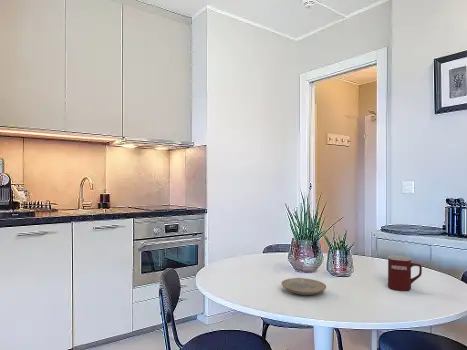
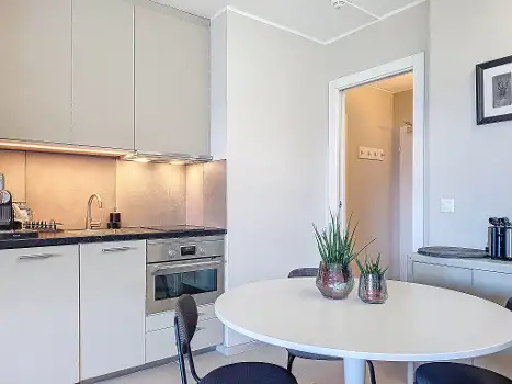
- plate [281,277,327,296]
- mug [387,255,423,292]
